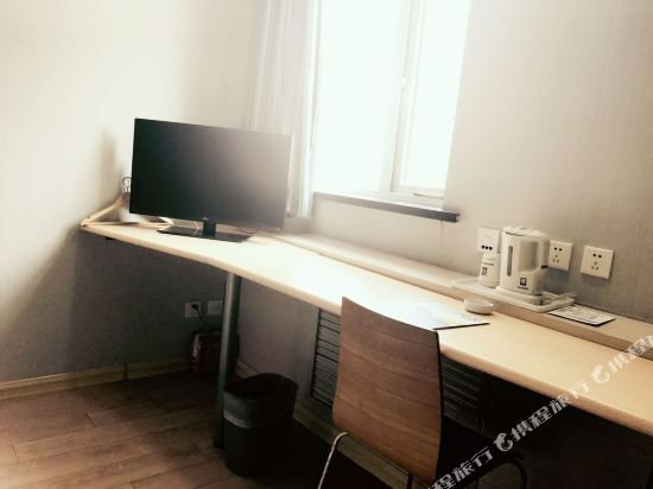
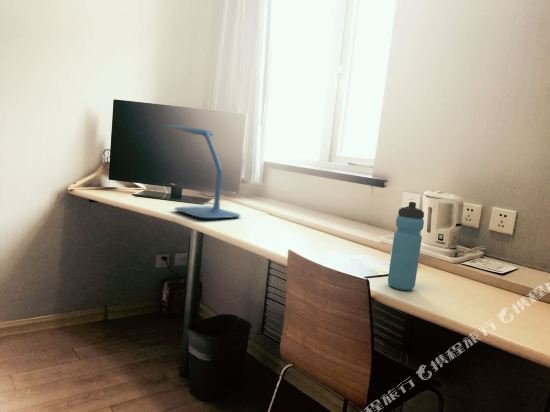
+ water bottle [387,201,425,291]
+ desk lamp [165,124,242,219]
